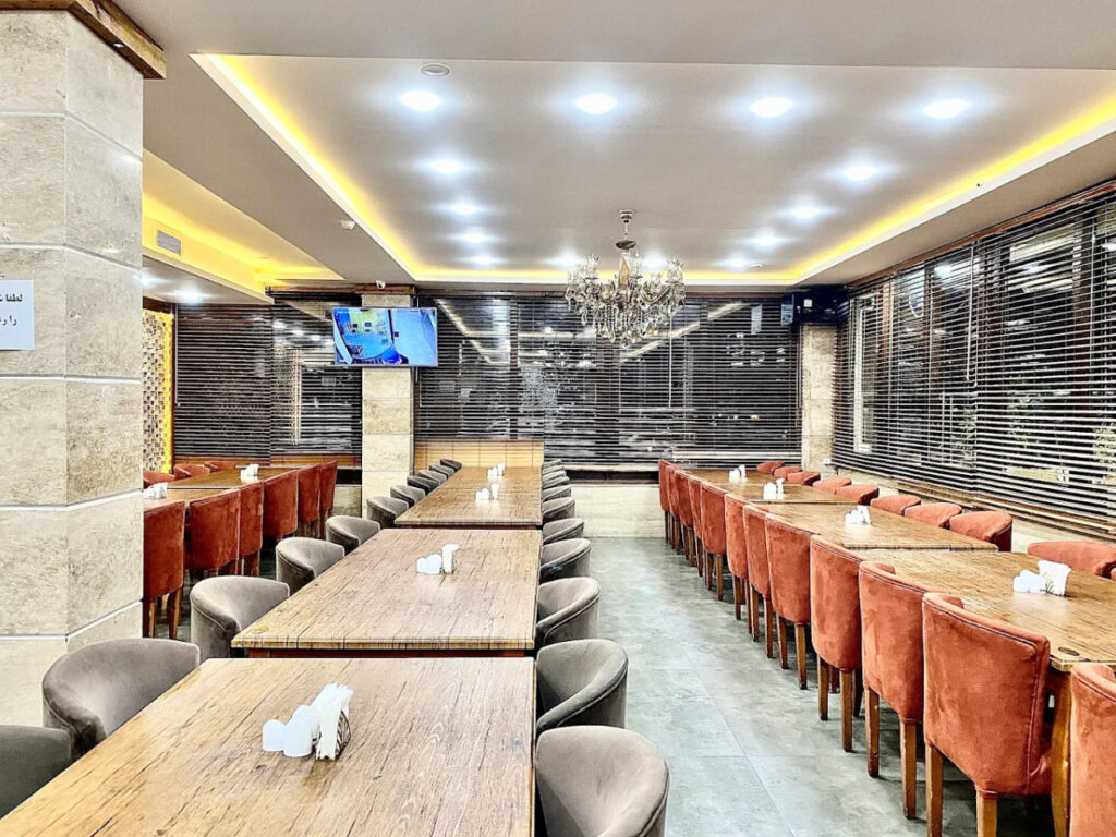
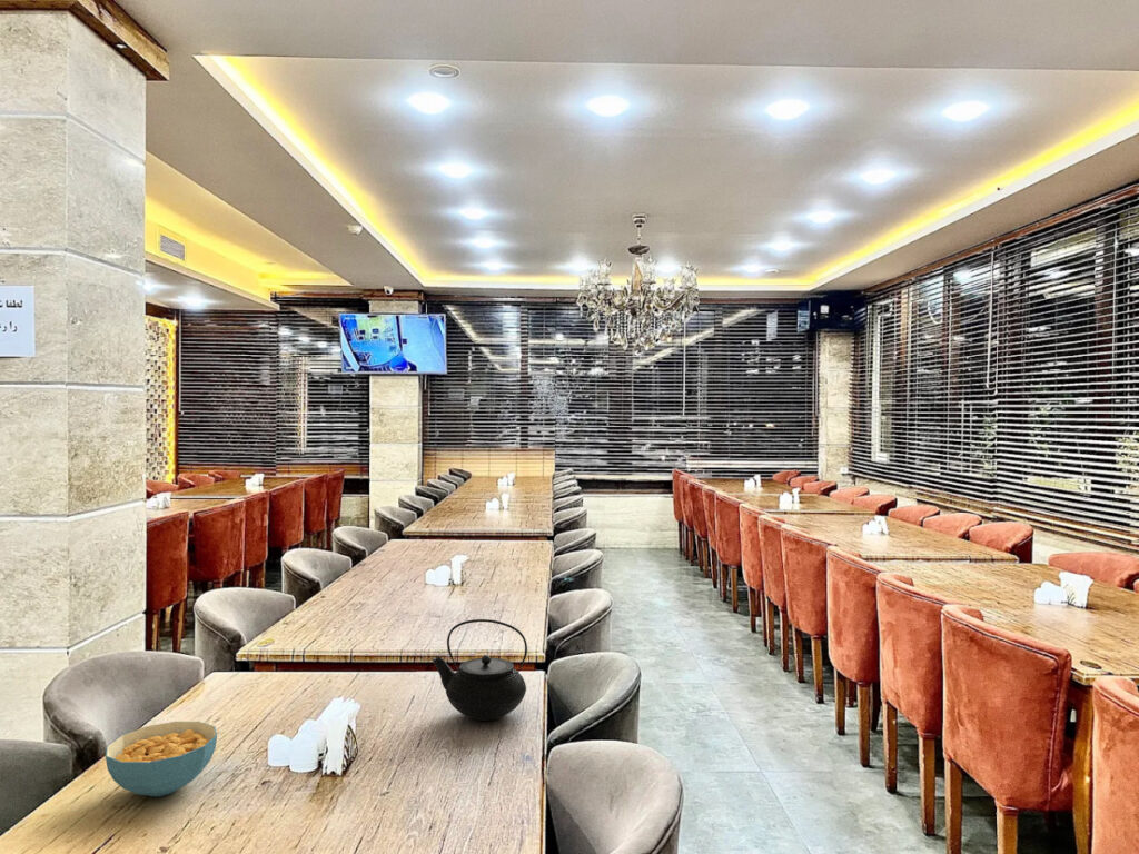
+ cereal bowl [105,721,218,797]
+ teapot [430,618,528,722]
